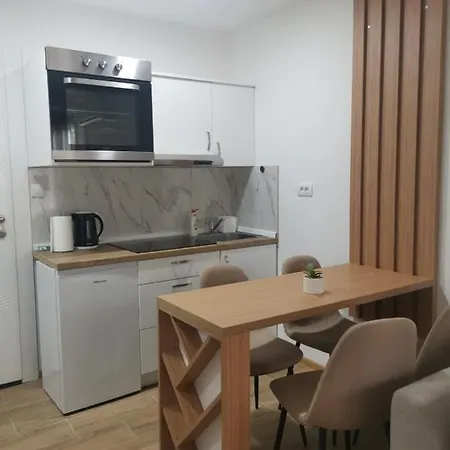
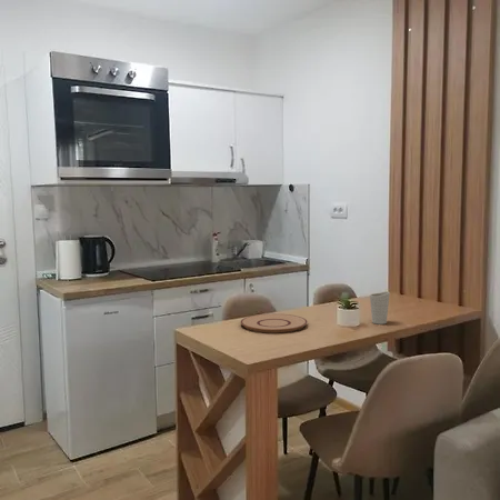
+ plate [240,313,309,333]
+ cup [369,291,391,326]
